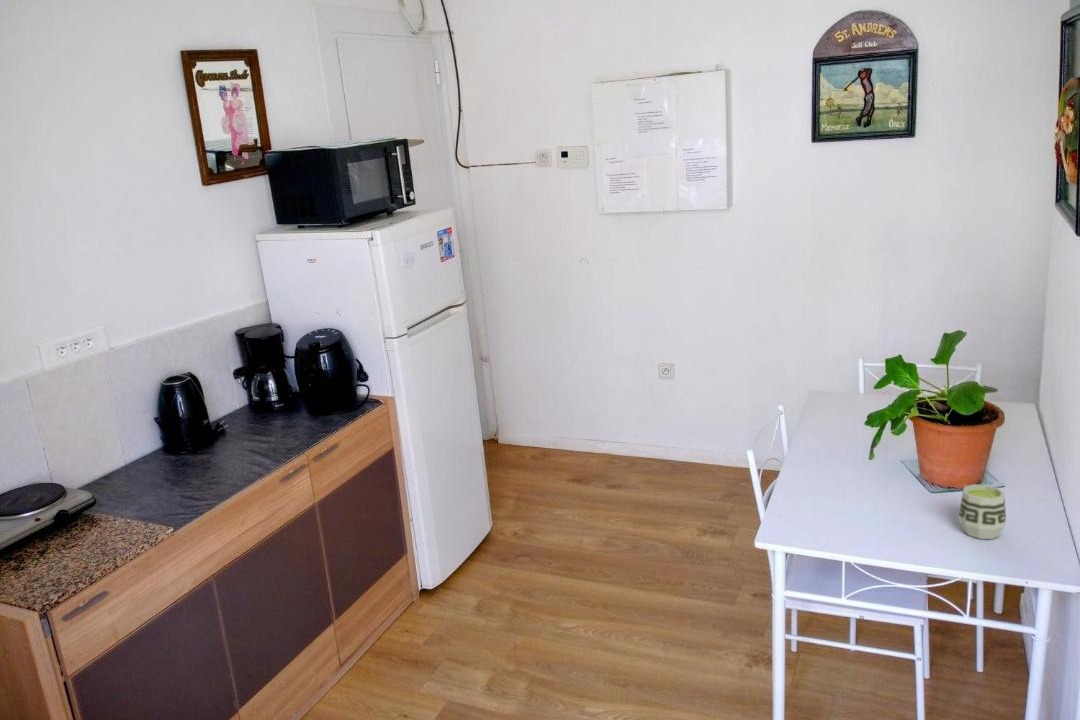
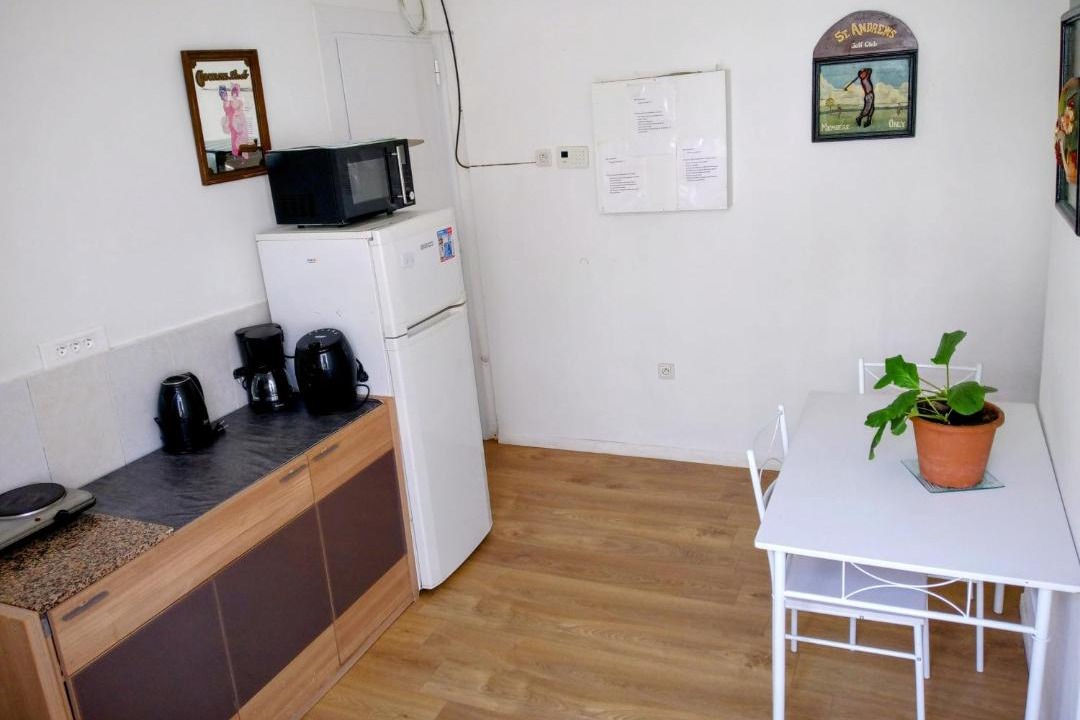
- cup [957,483,1007,540]
